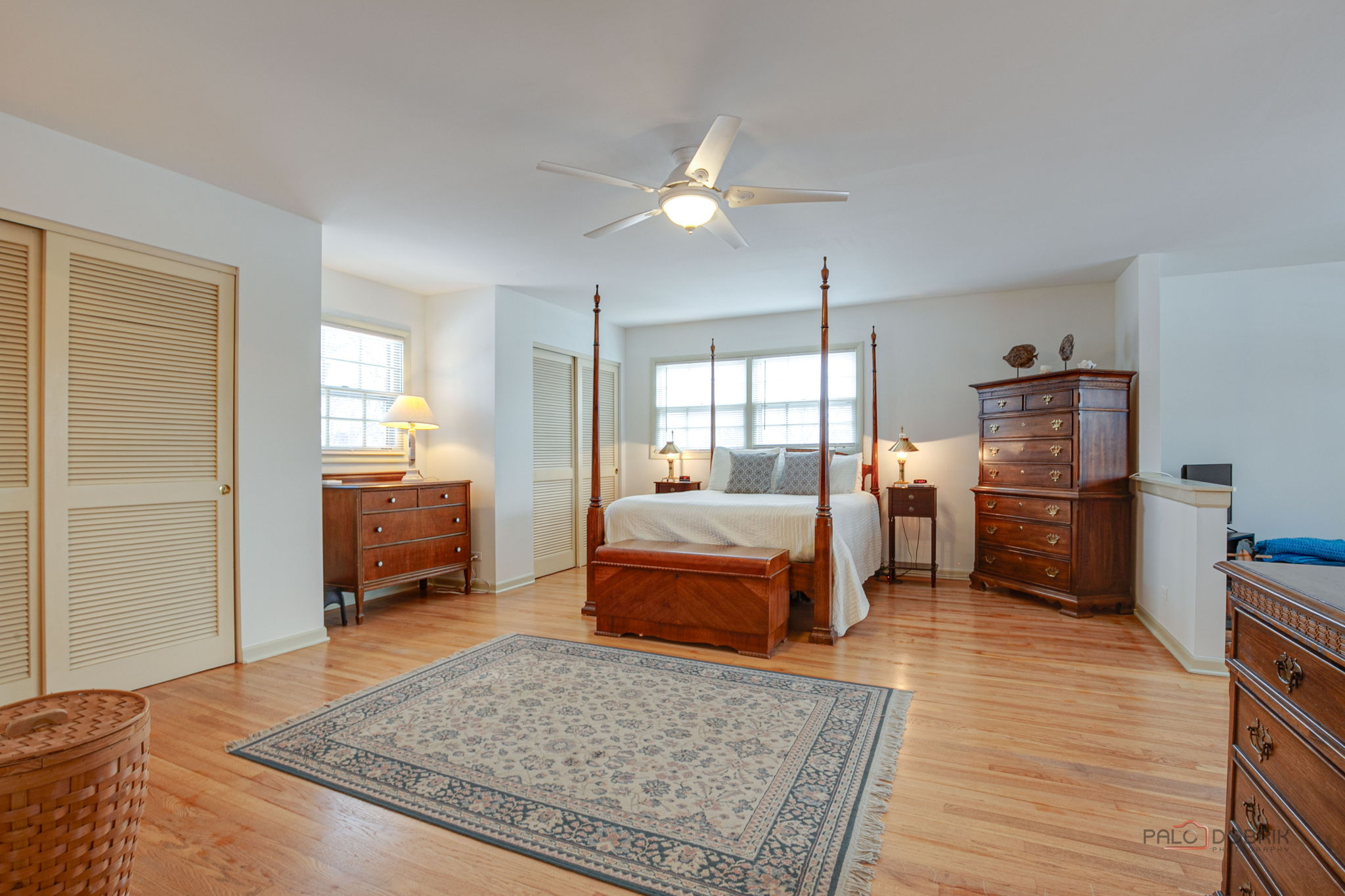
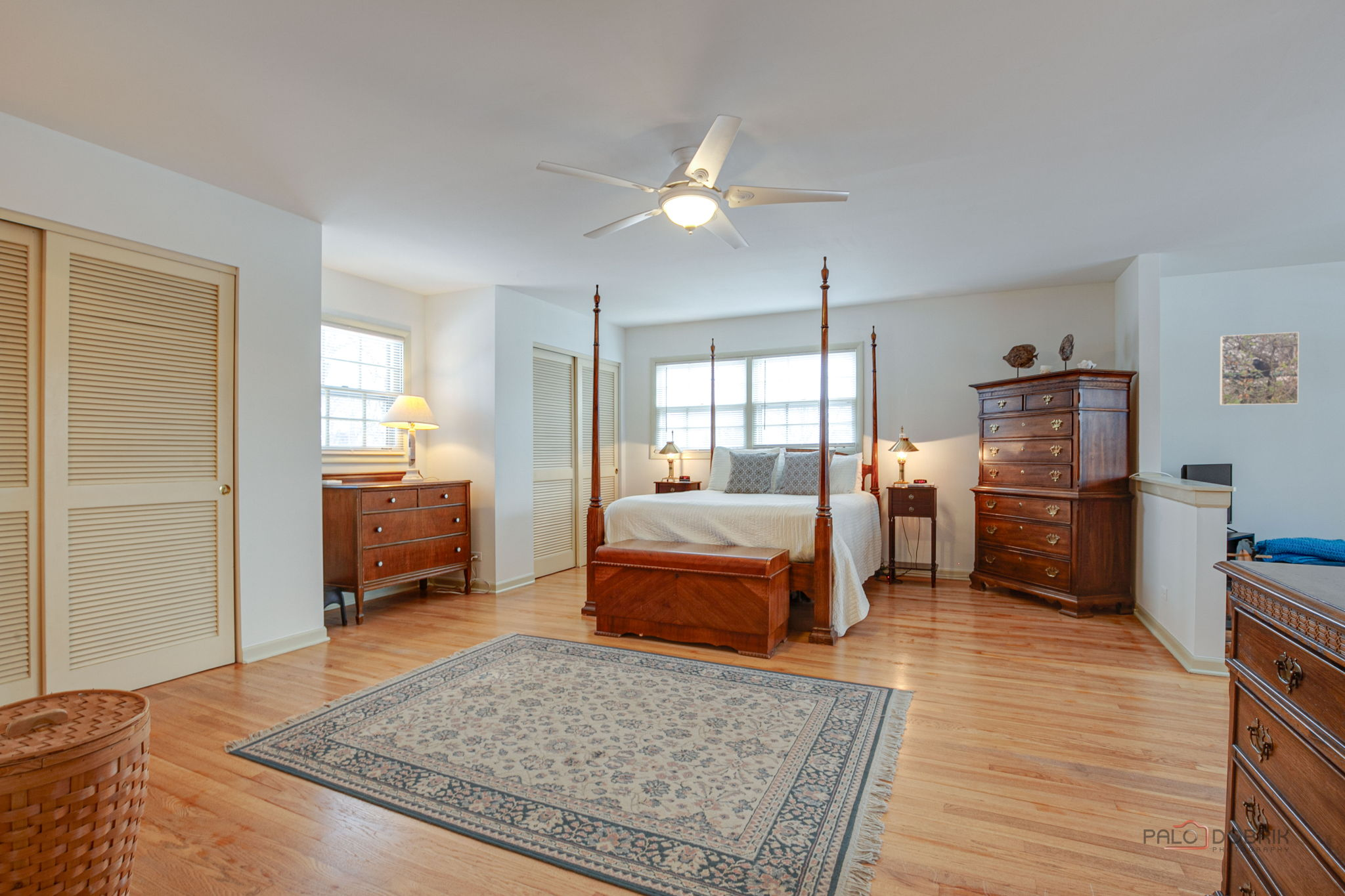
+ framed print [1219,331,1300,406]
